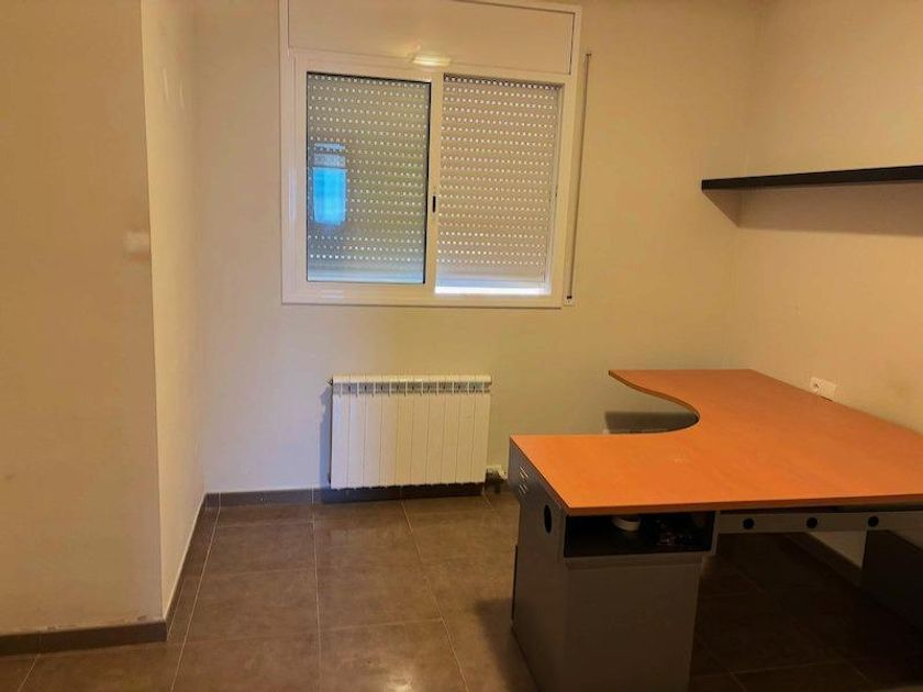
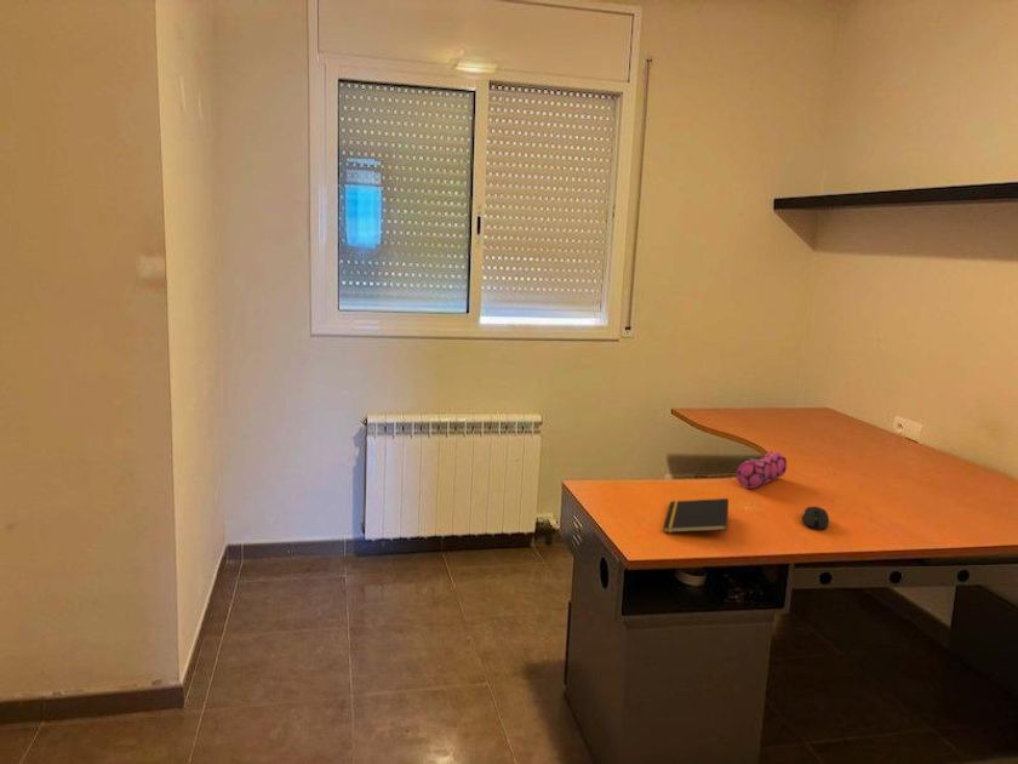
+ computer mouse [801,506,830,531]
+ pencil case [736,451,788,490]
+ notepad [662,497,730,534]
